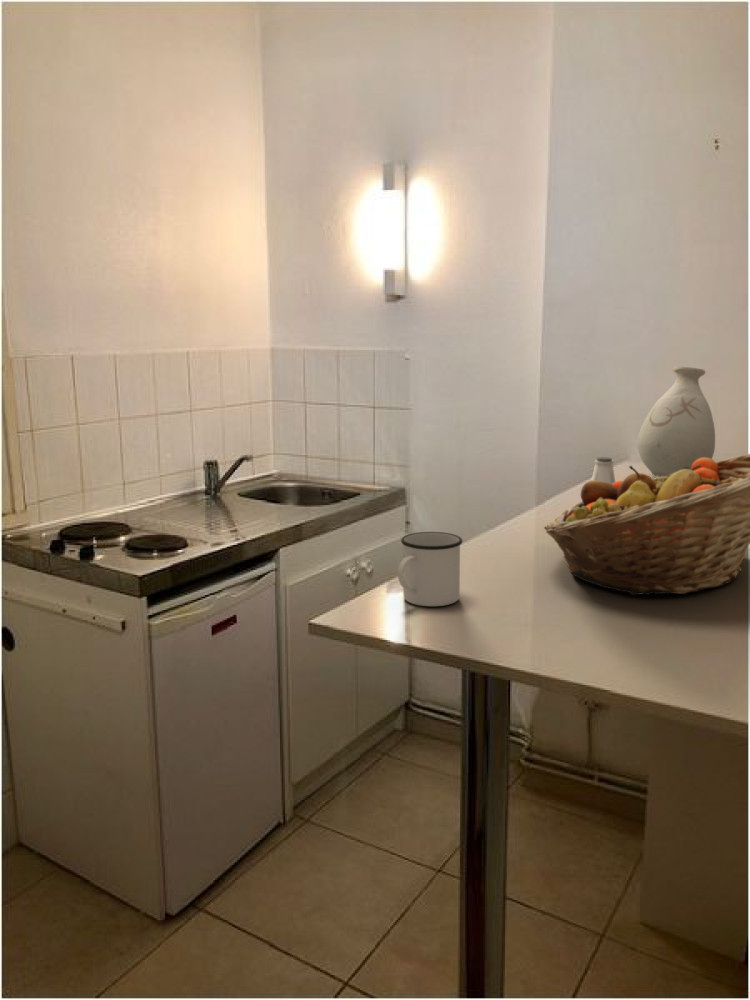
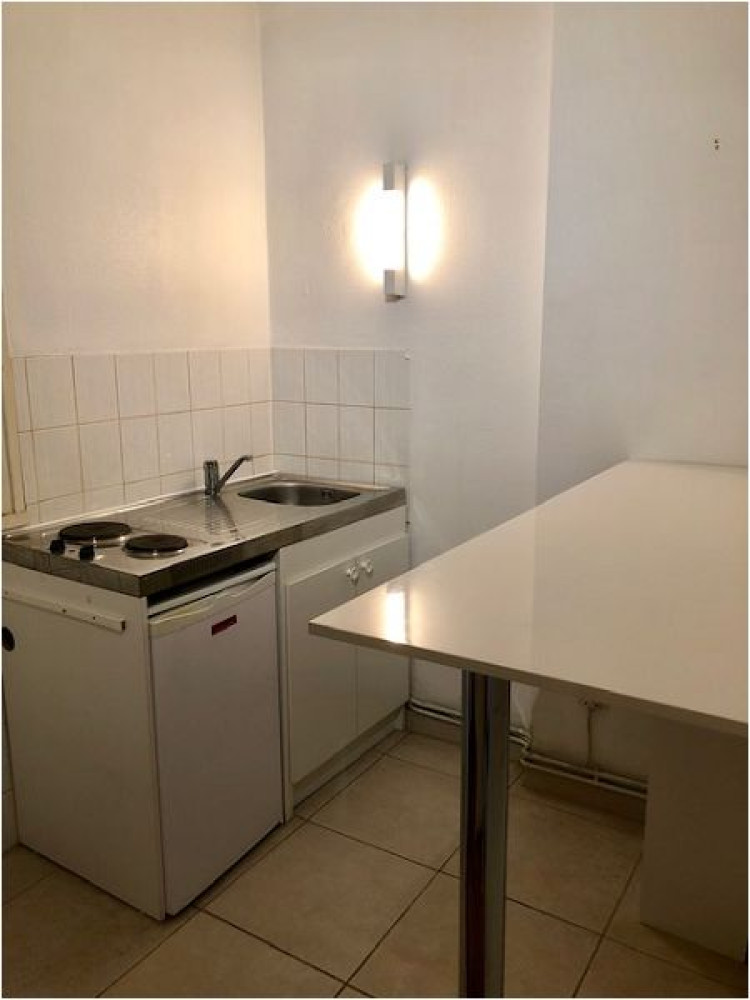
- saltshaker [590,456,616,484]
- fruit basket [543,453,750,596]
- vase [636,366,716,477]
- mug [397,531,463,607]
